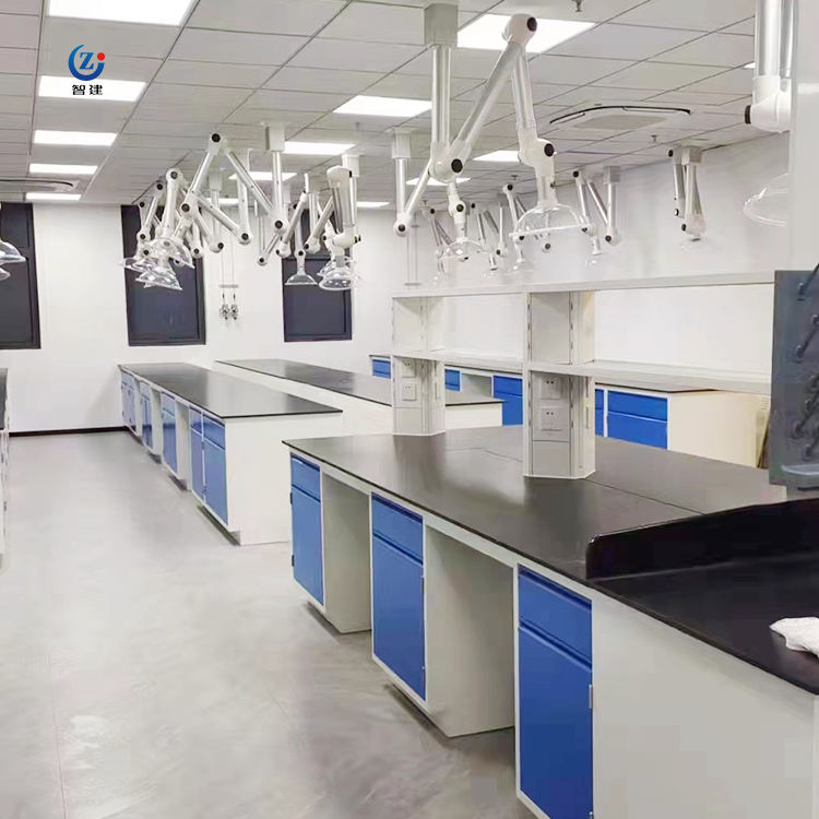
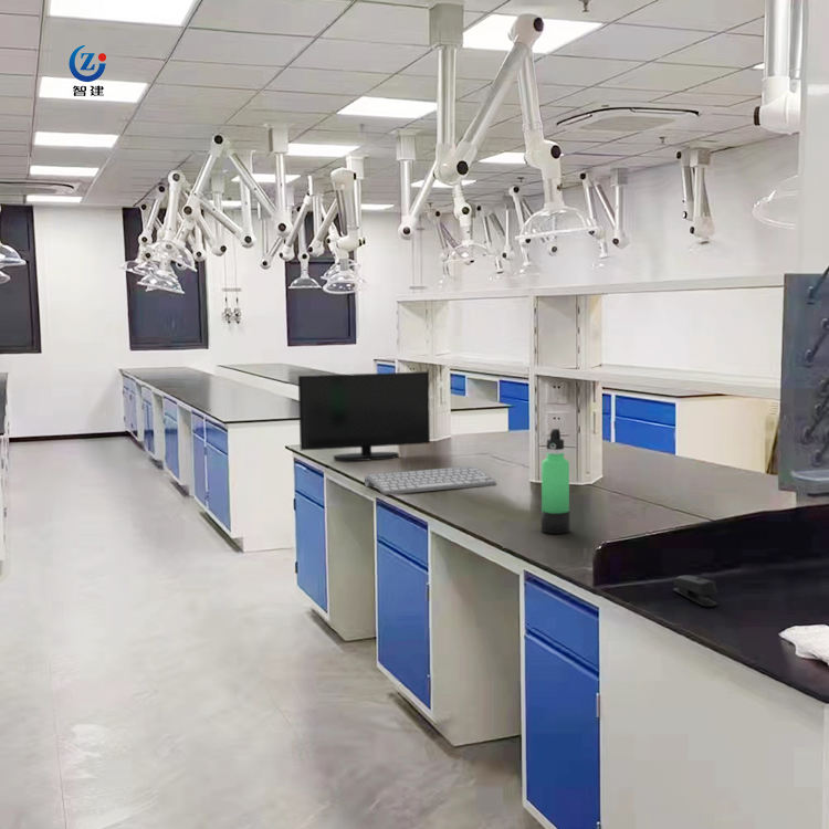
+ thermos bottle [541,428,570,535]
+ computer keyboard [364,465,497,496]
+ stapler [672,575,718,608]
+ monitor [297,370,431,462]
